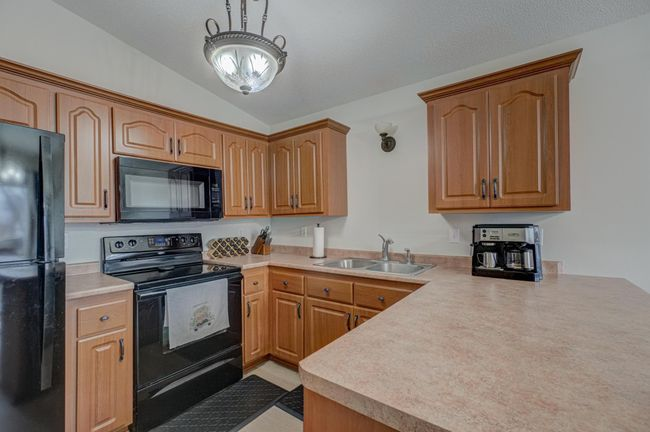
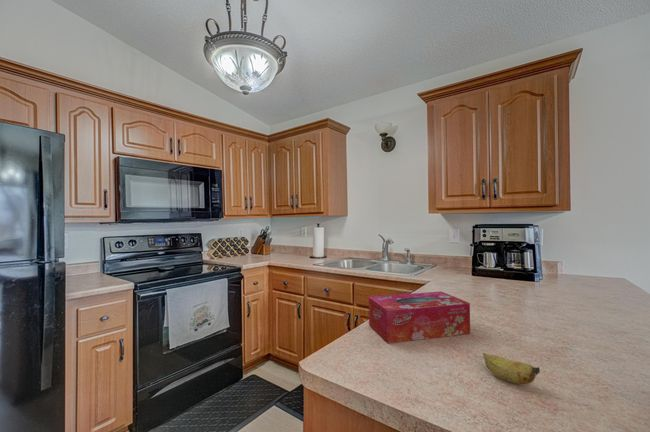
+ tissue box [368,290,471,344]
+ banana [482,352,541,385]
